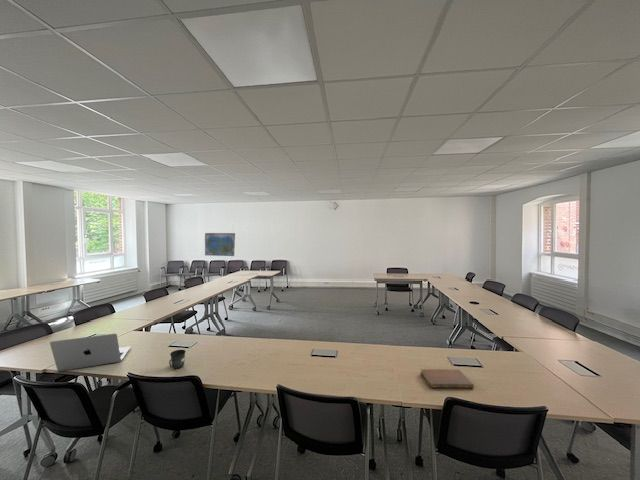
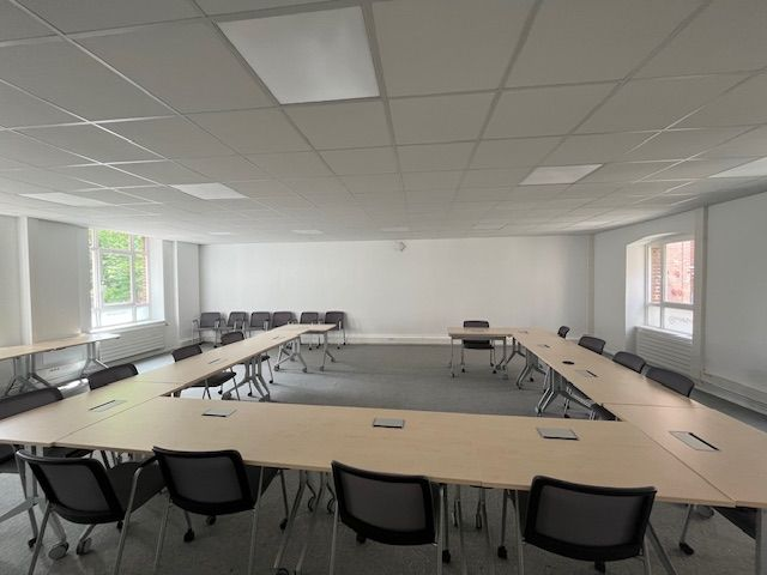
- notebook [419,368,475,389]
- laptop [49,333,132,372]
- world map [204,232,236,257]
- mug [168,349,187,370]
